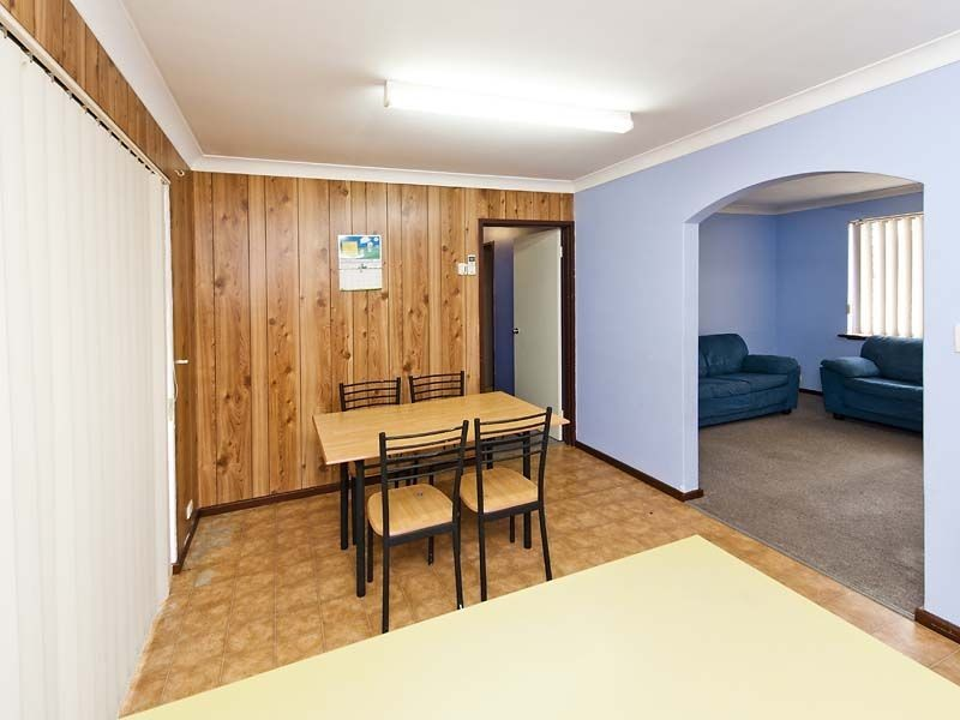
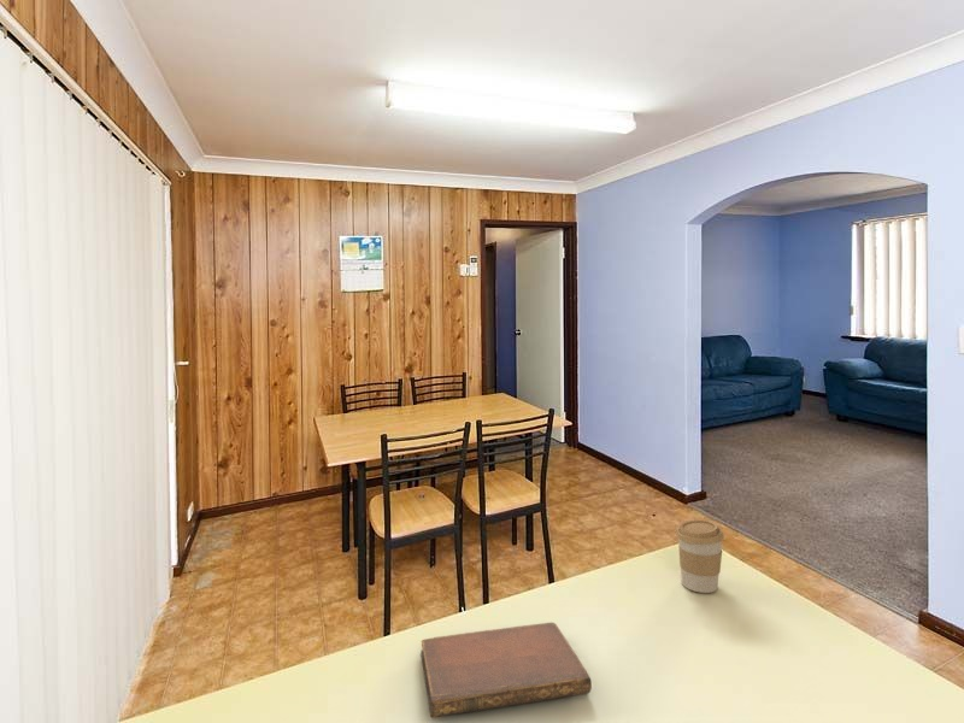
+ notebook [419,622,593,719]
+ coffee cup [675,518,725,594]
